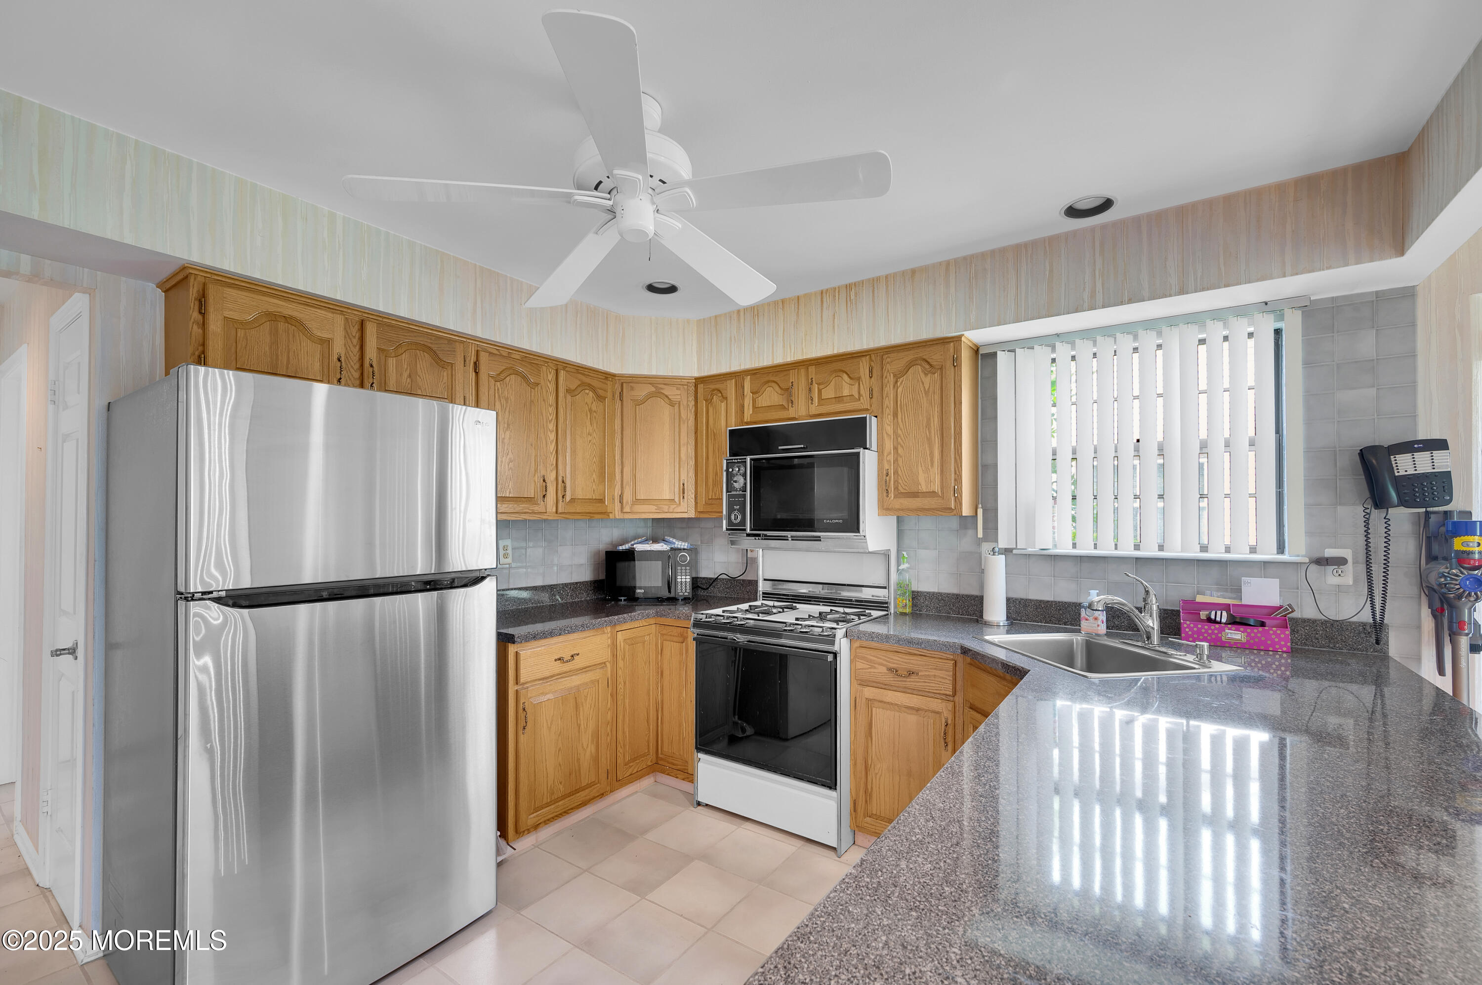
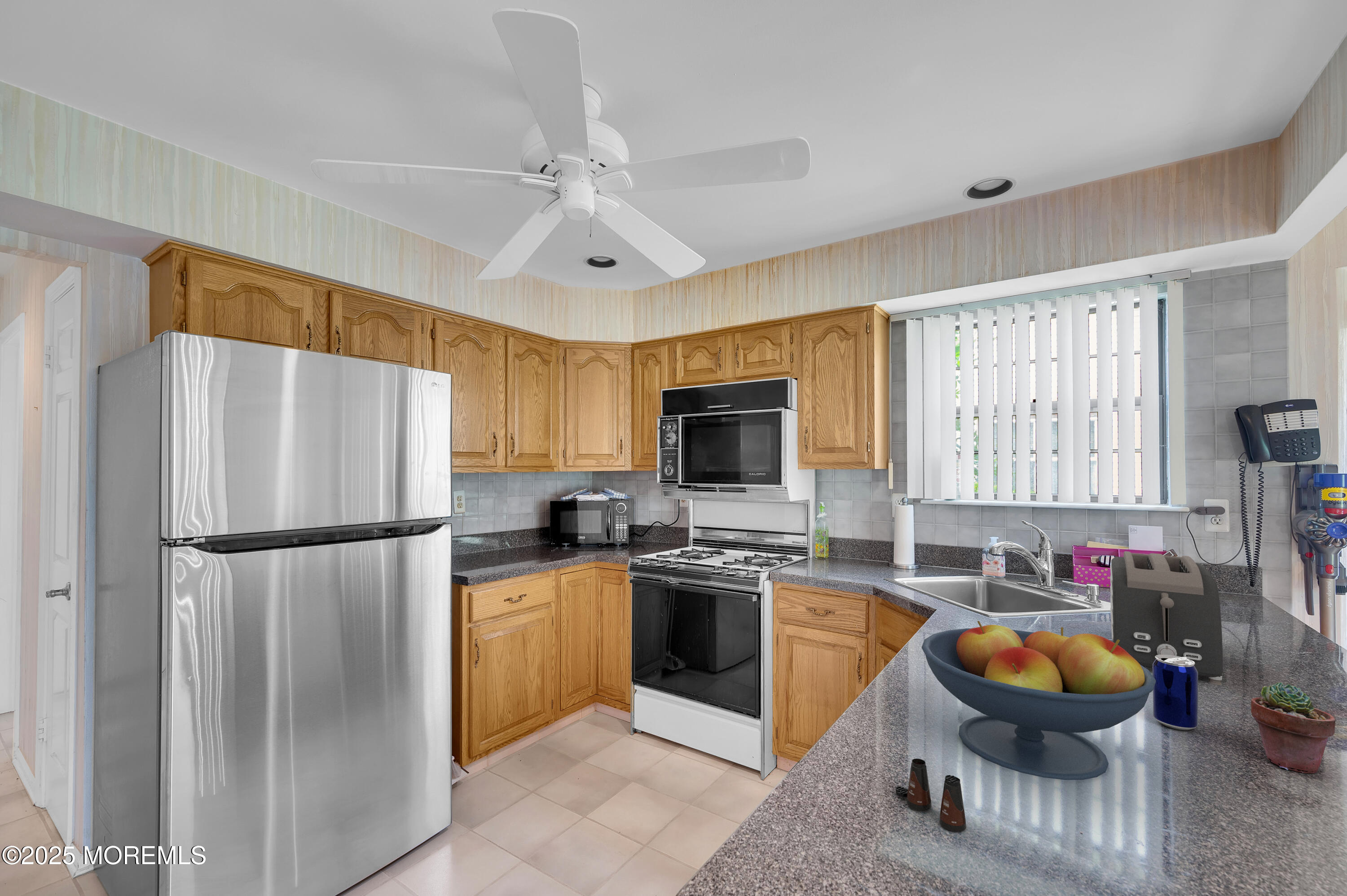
+ fruit bowl [921,620,1156,780]
+ salt shaker [895,758,967,832]
+ potted succulent [1250,682,1336,774]
+ beer can [1152,654,1198,731]
+ toaster [1109,551,1224,685]
